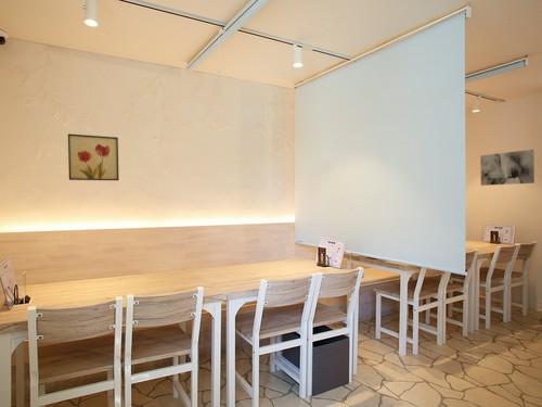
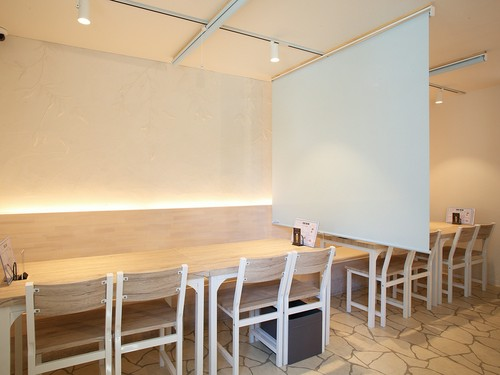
- wall art [67,132,120,181]
- wall art [479,149,535,187]
